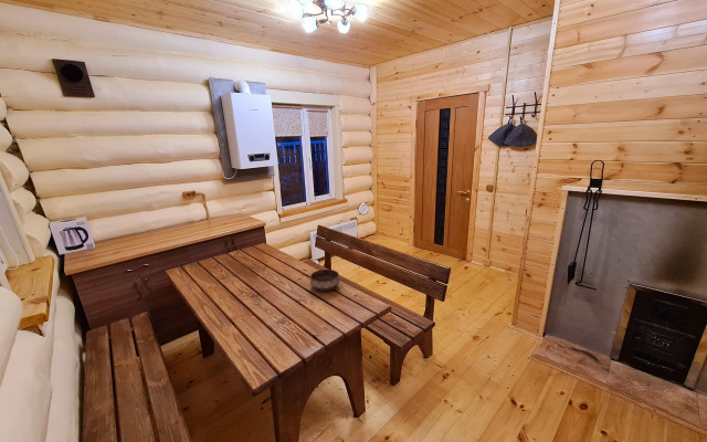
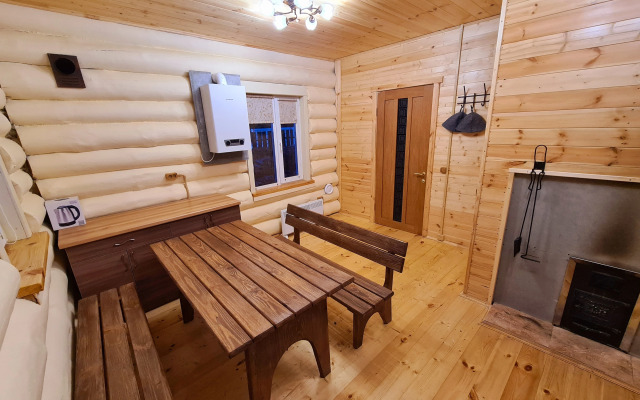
- bowl [309,269,340,292]
